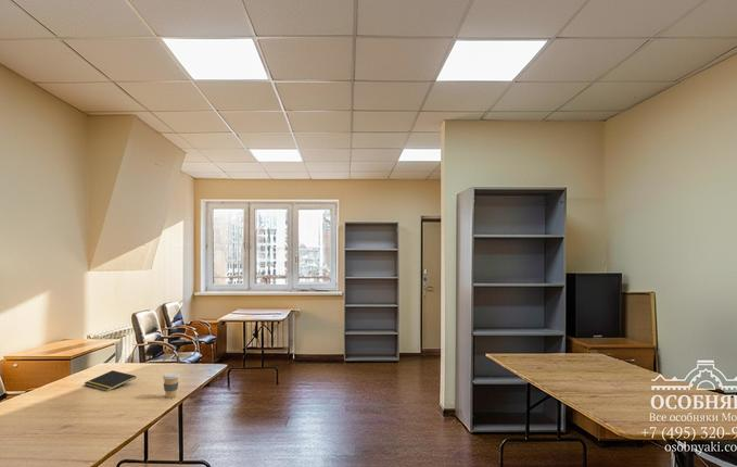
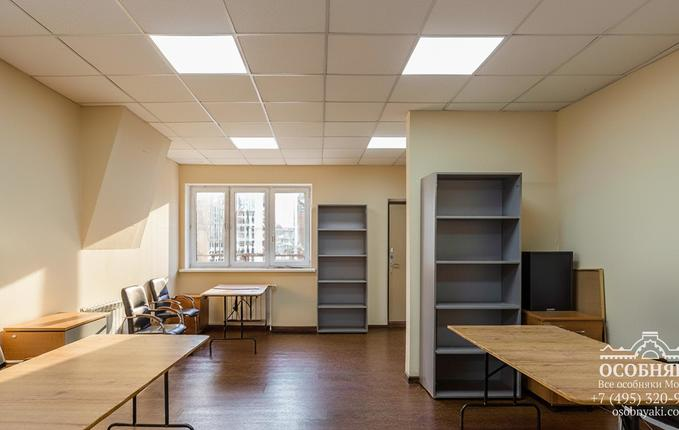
- coffee cup [162,371,181,399]
- notepad [84,369,137,392]
